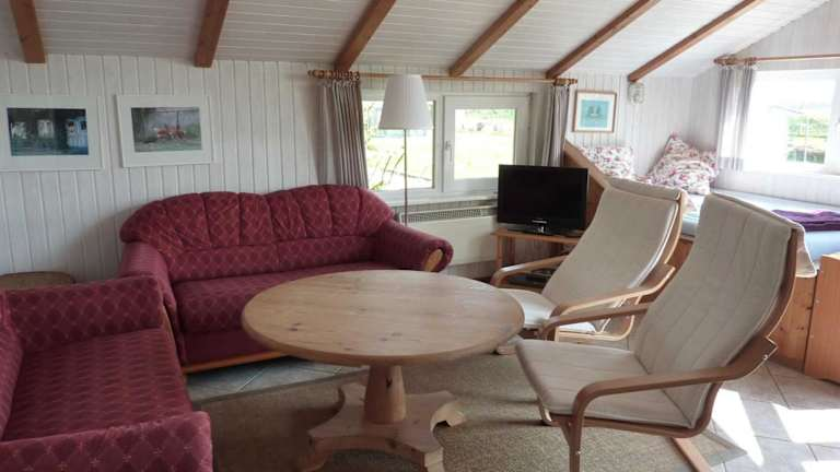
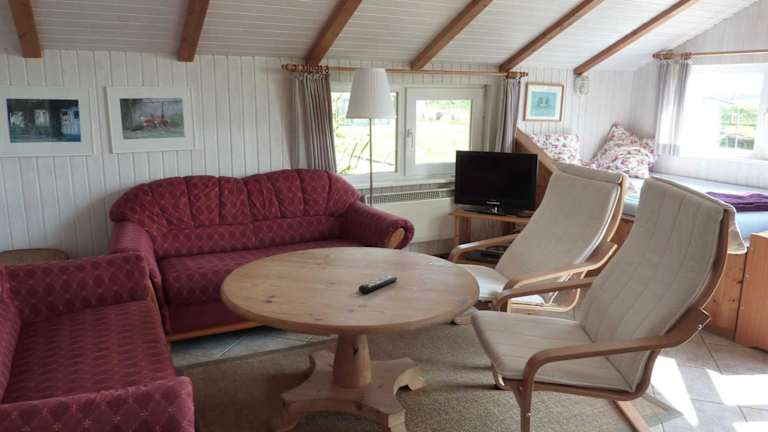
+ remote control [358,274,398,294]
